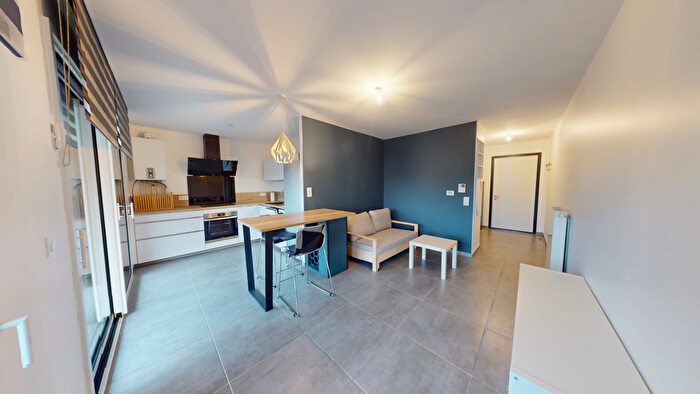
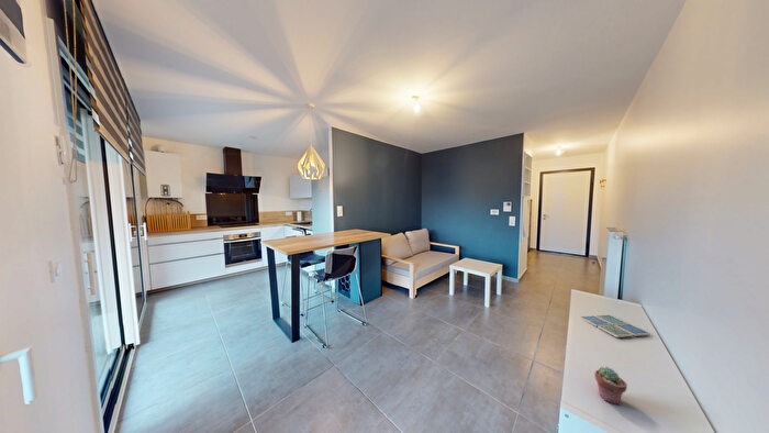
+ potted succulent [593,366,628,406]
+ drink coaster [579,314,651,338]
